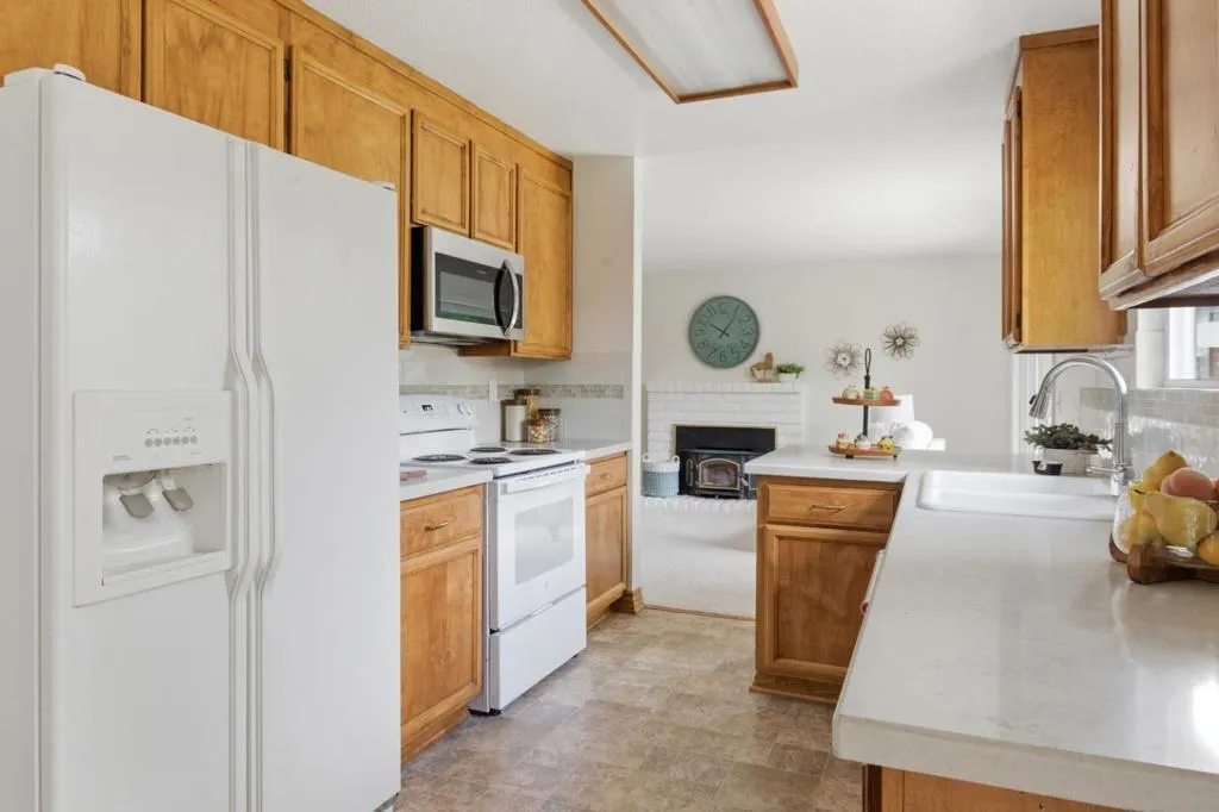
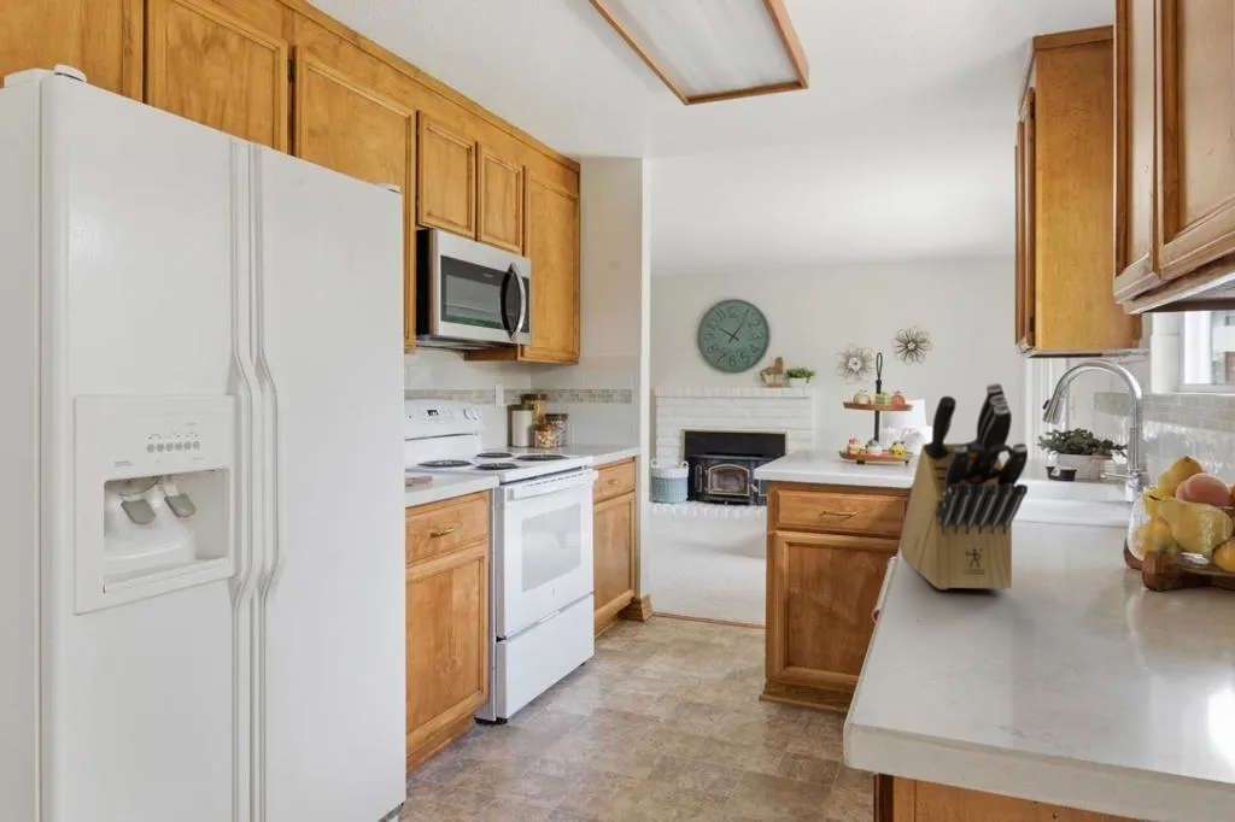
+ knife block [899,382,1029,592]
